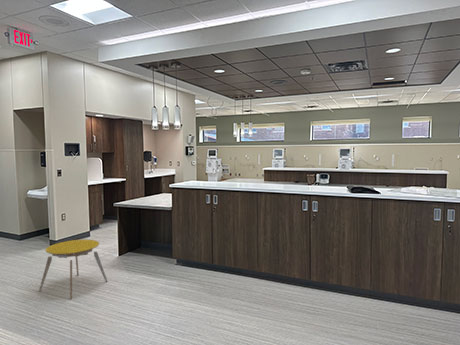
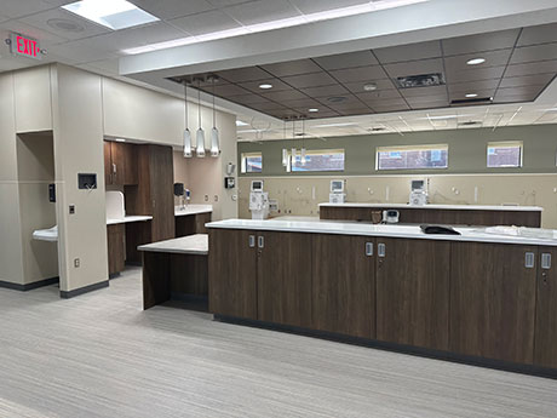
- stool [38,239,108,300]
